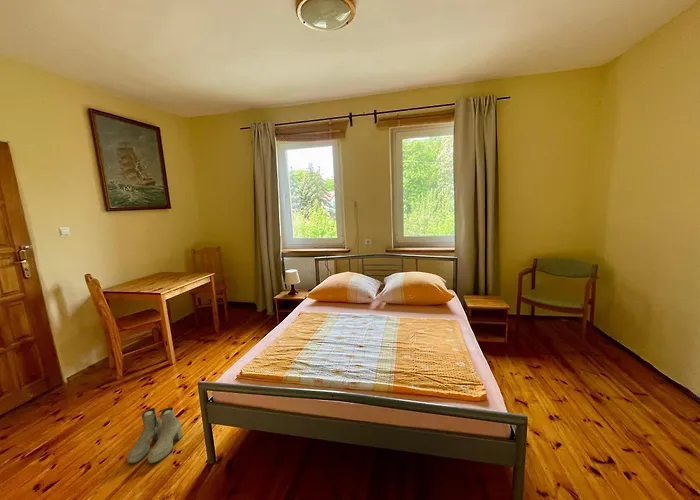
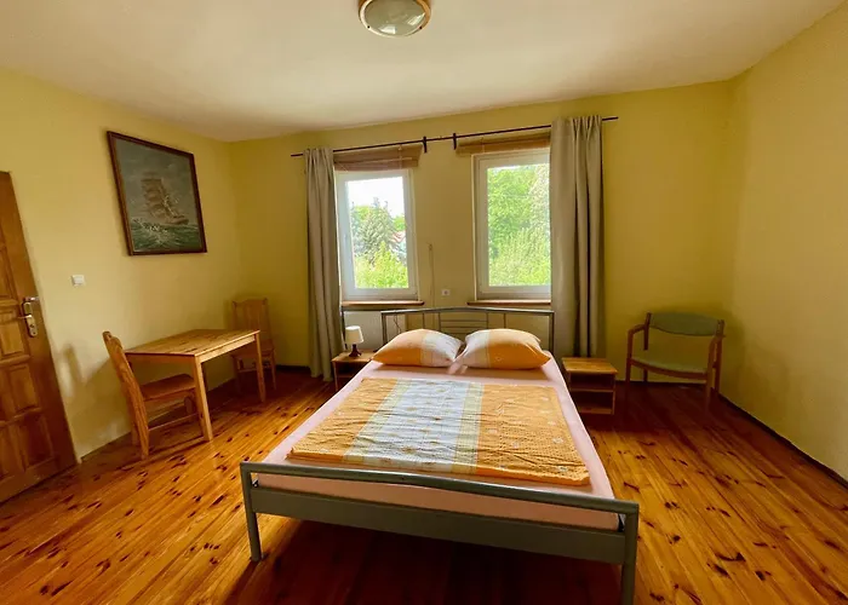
- boots [126,406,183,465]
